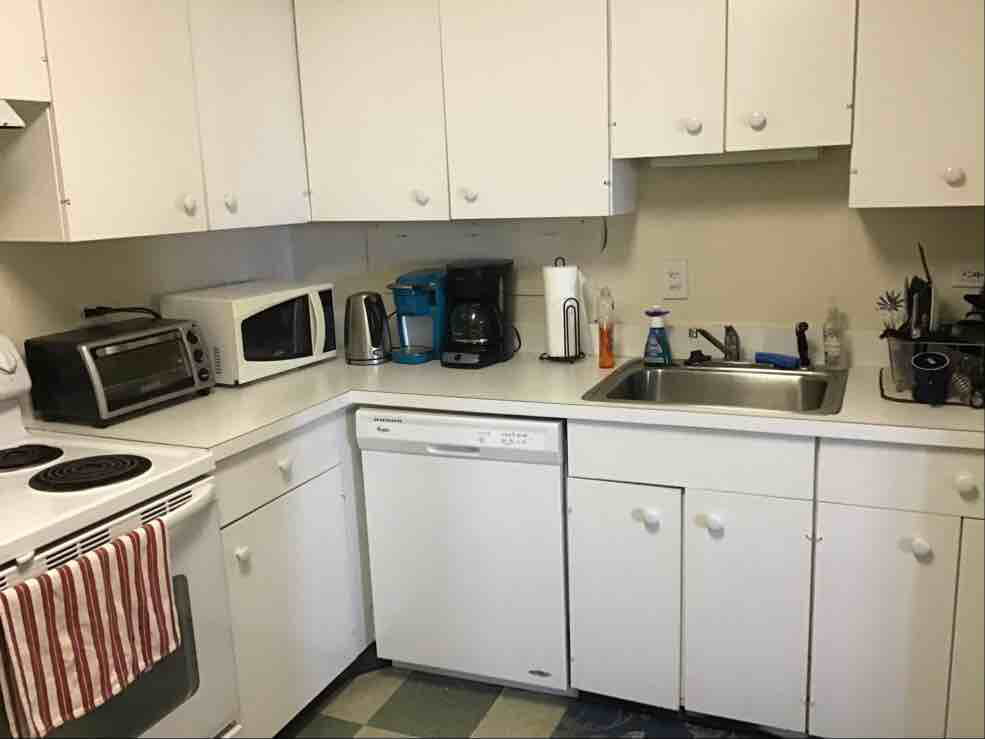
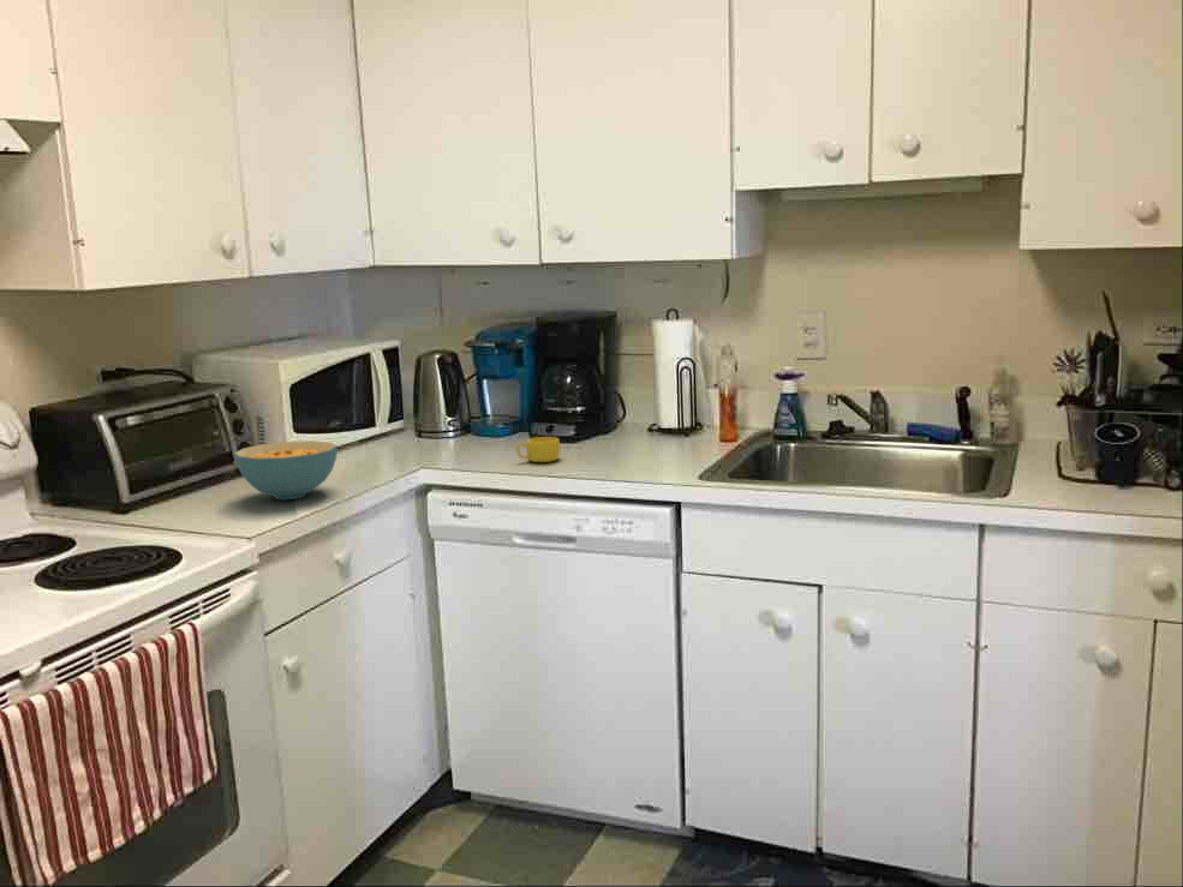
+ cup [515,436,561,463]
+ cereal bowl [233,439,339,501]
